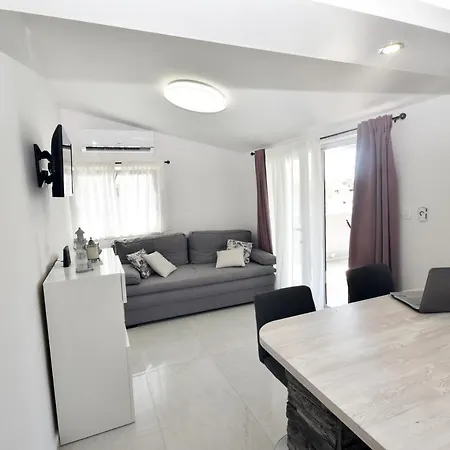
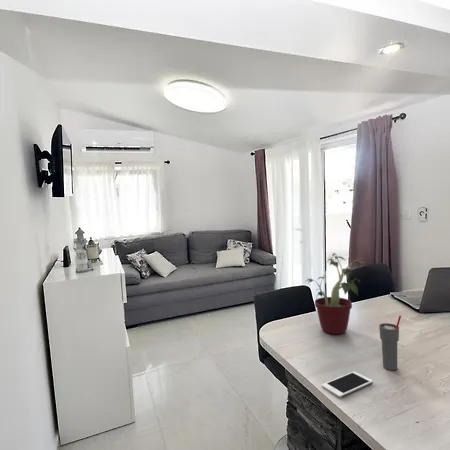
+ cup [378,315,402,371]
+ potted plant [305,252,366,335]
+ cell phone [321,370,374,398]
